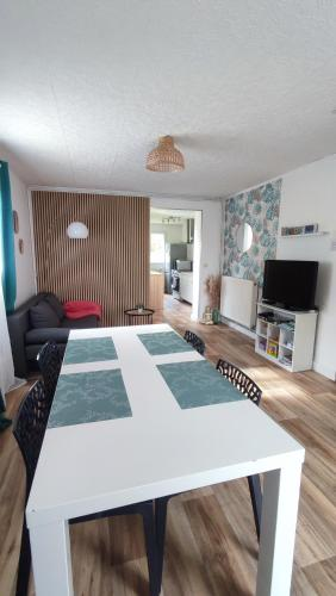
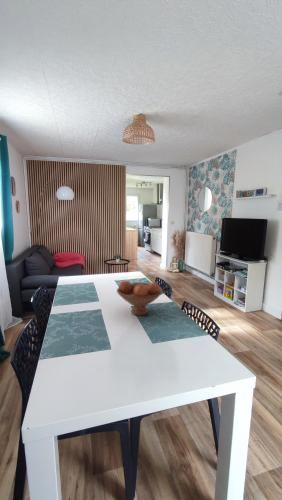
+ fruit bowl [116,280,164,317]
